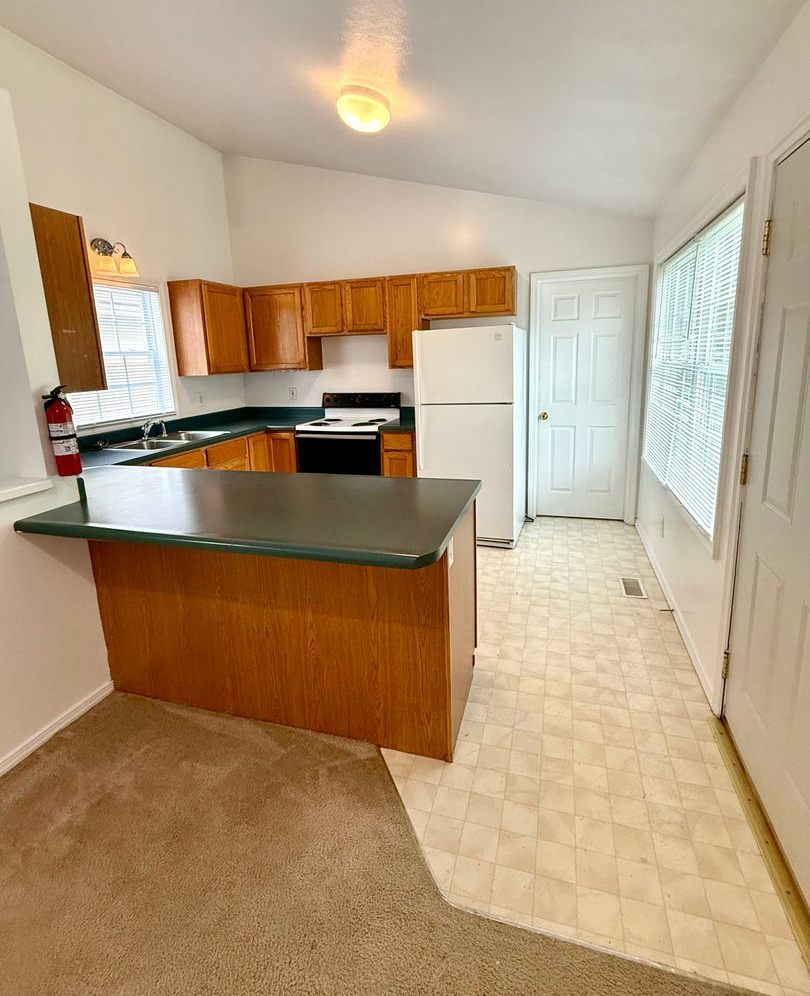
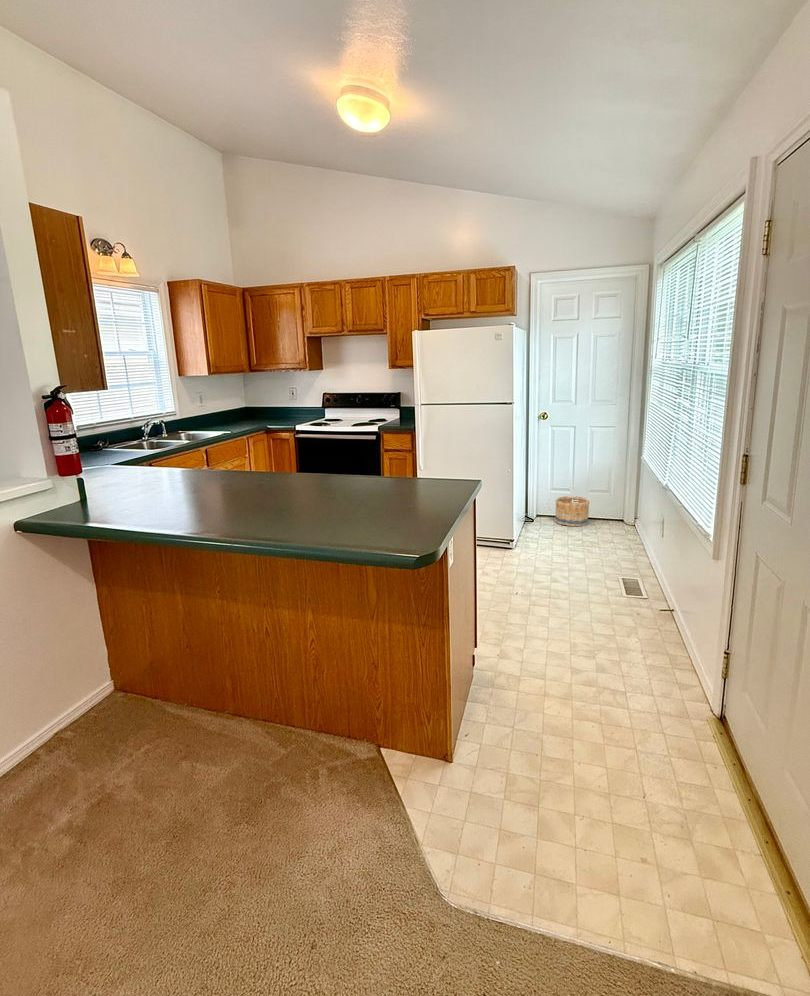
+ basket [554,495,591,527]
